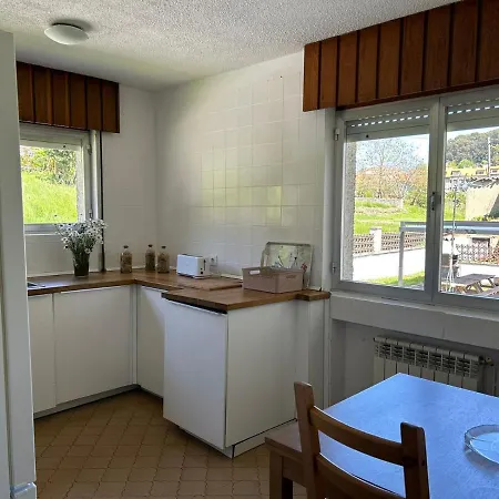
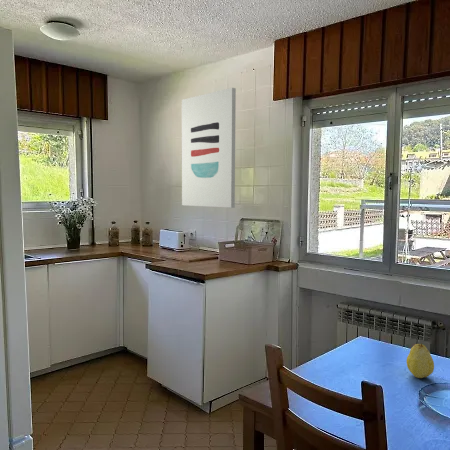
+ wall art [181,87,237,209]
+ fruit [406,342,435,379]
